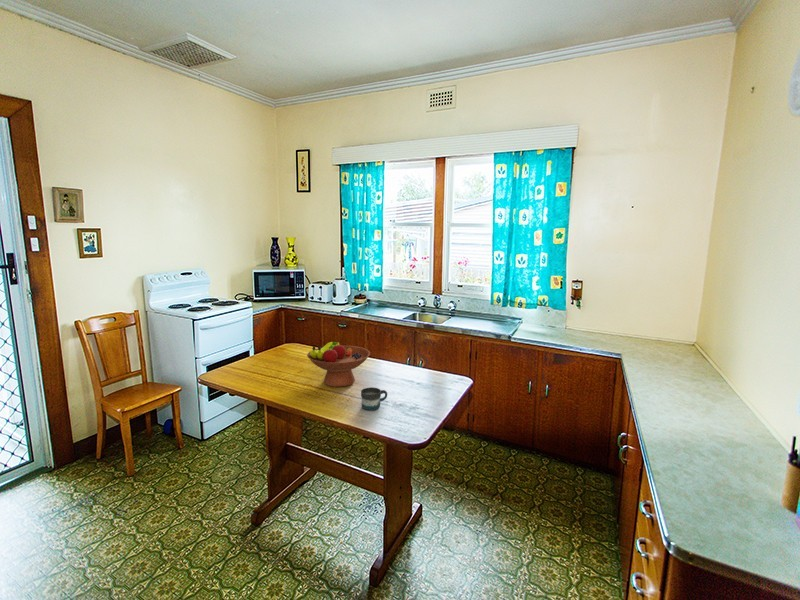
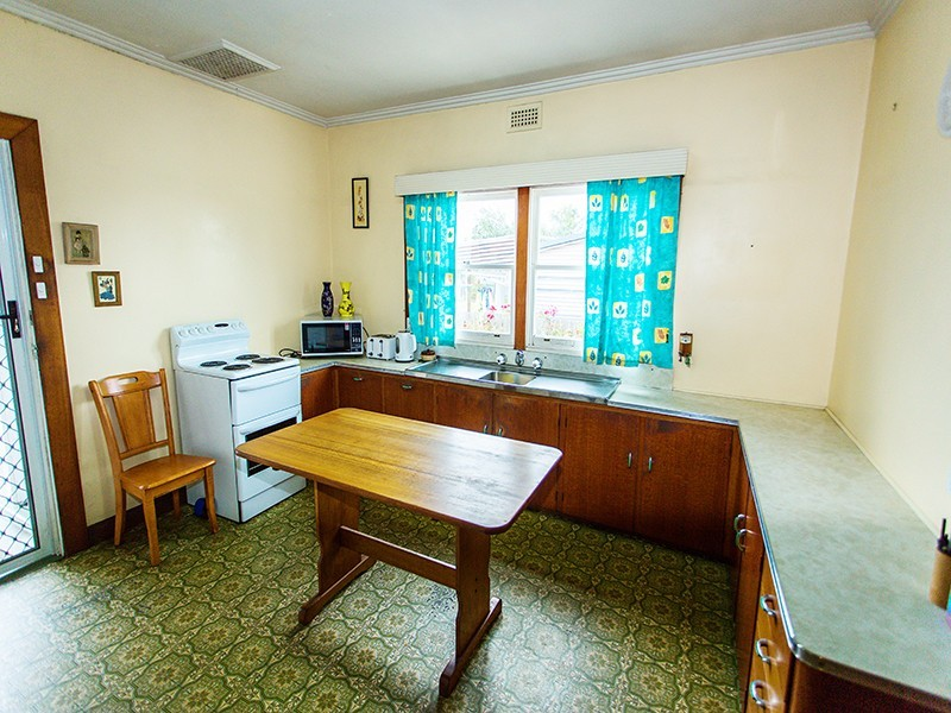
- mug [360,387,388,411]
- fruit bowl [306,341,371,388]
